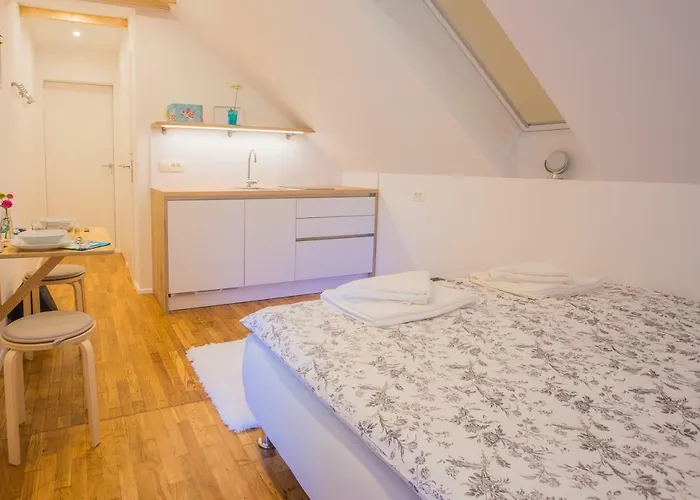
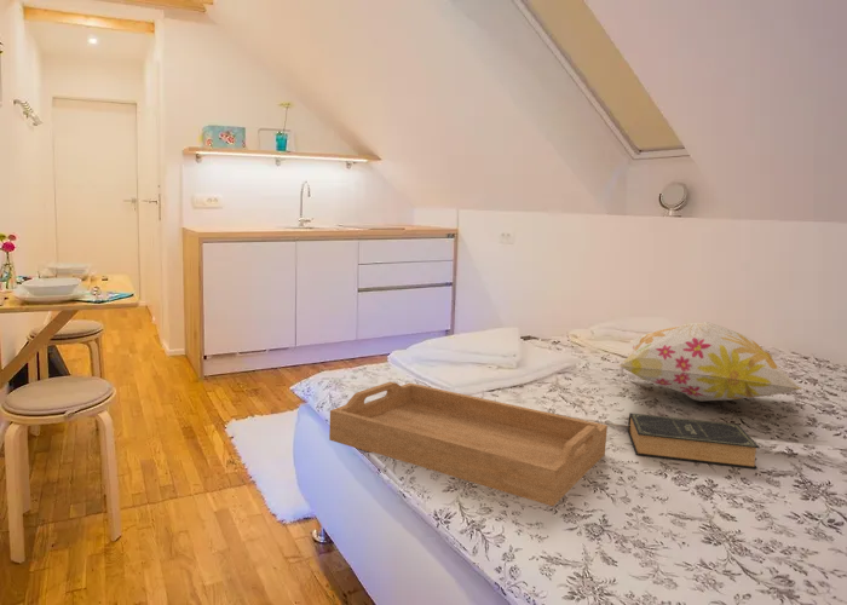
+ decorative pillow [616,321,802,402]
+ book [627,411,760,469]
+ serving tray [328,381,609,507]
